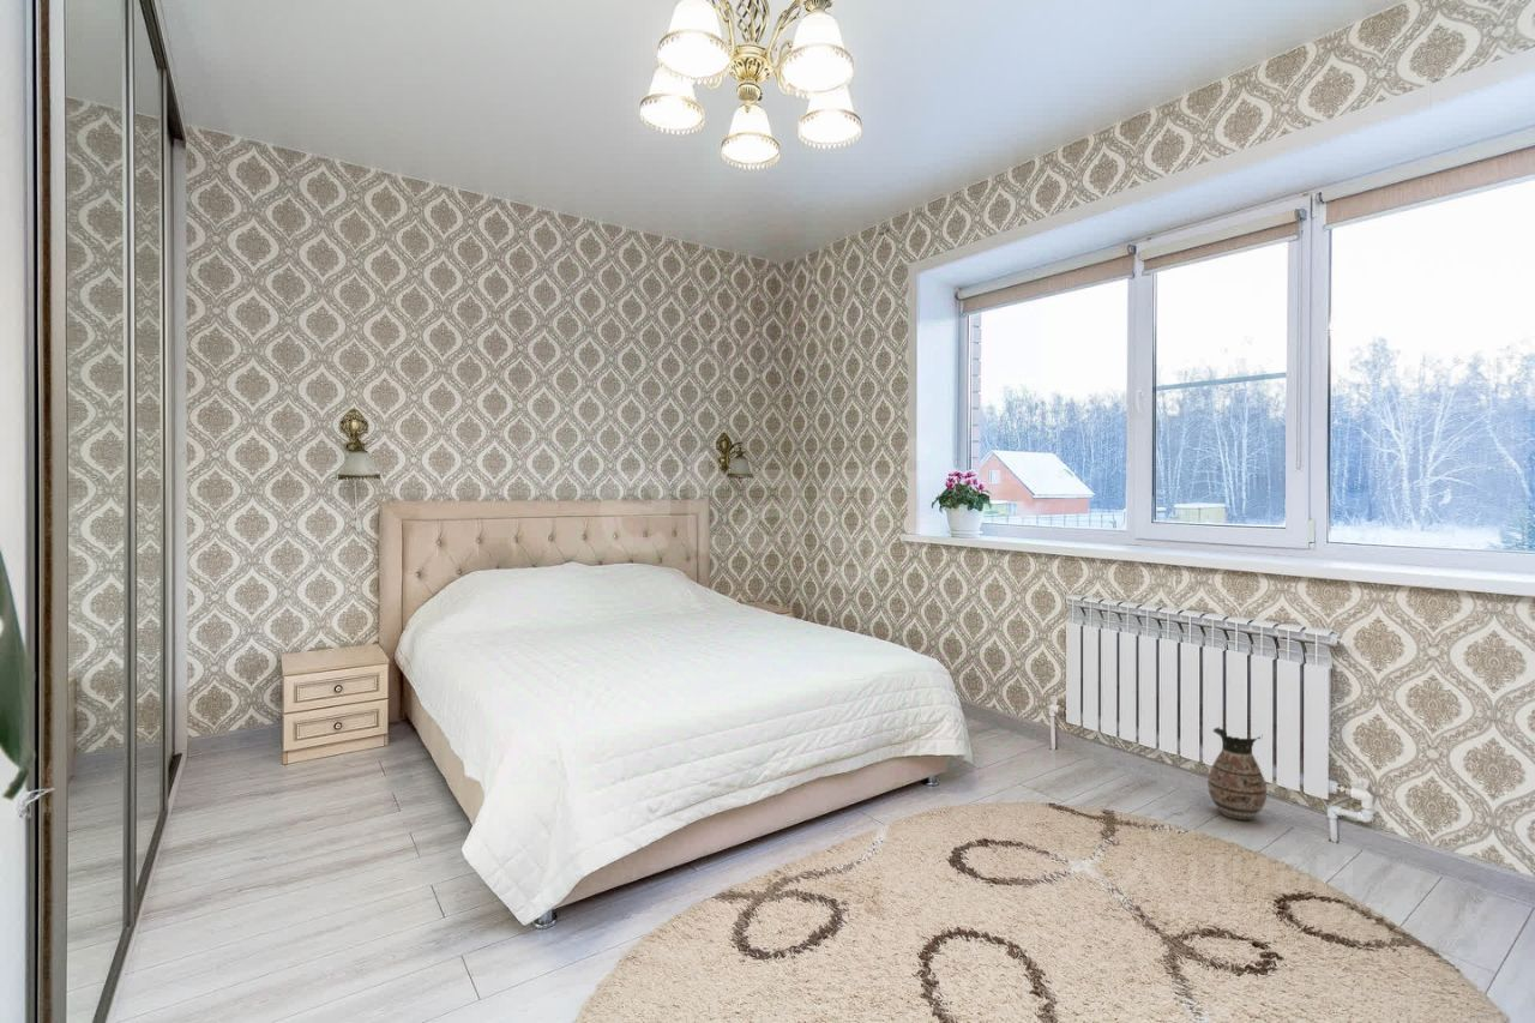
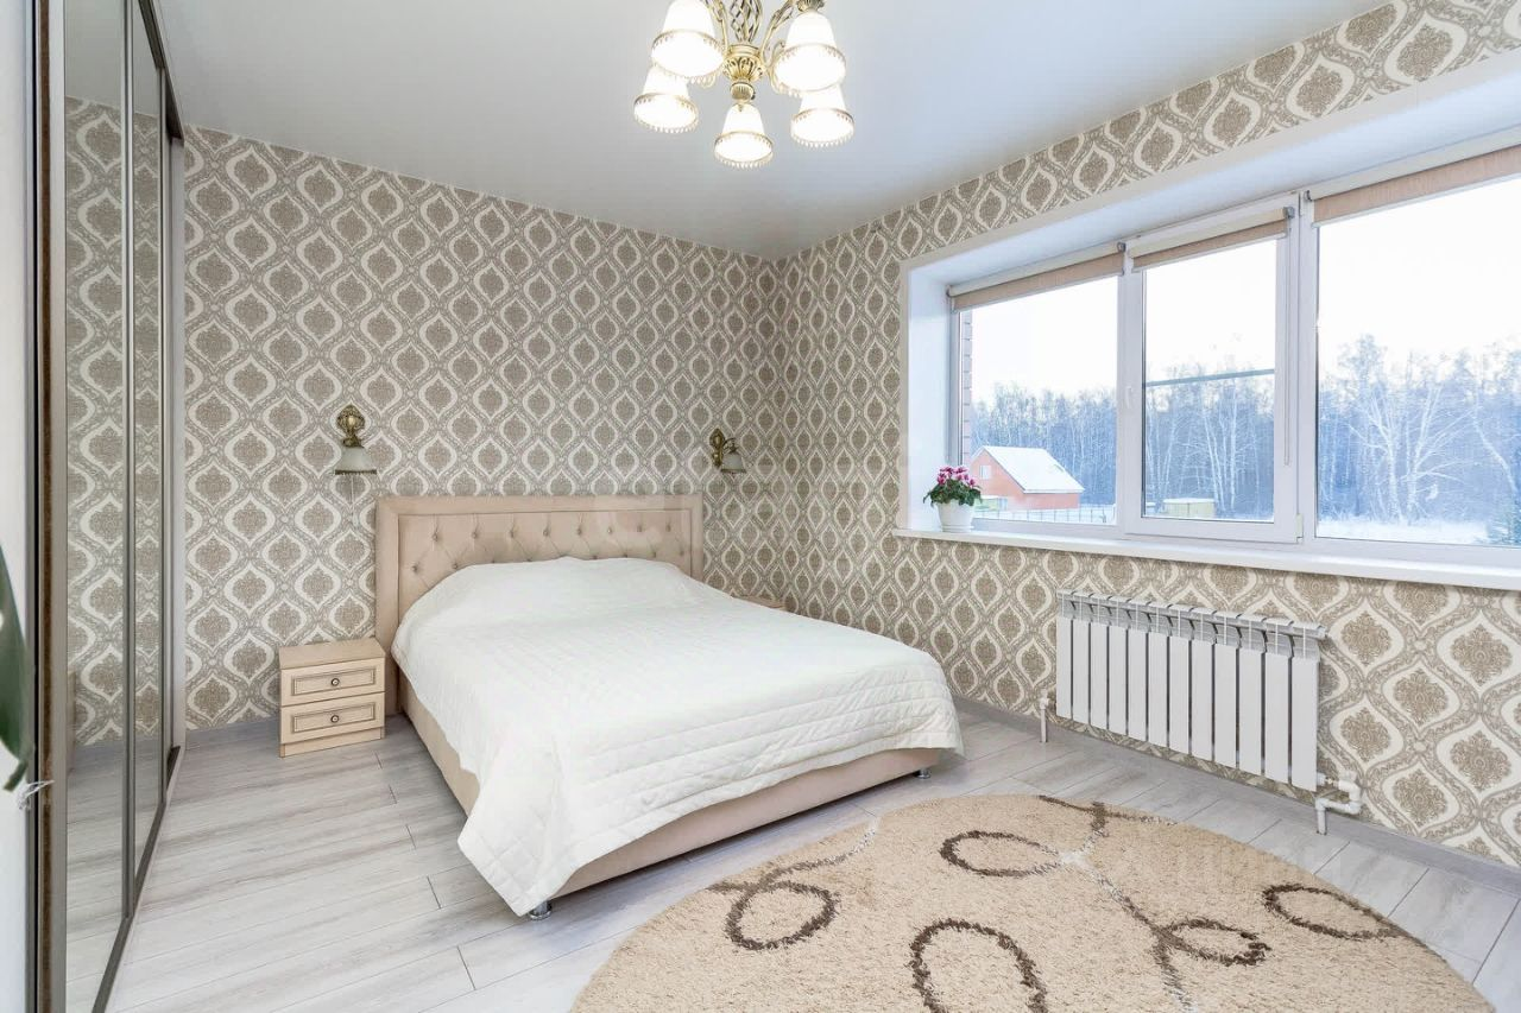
- ceramic jug [1206,727,1269,822]
